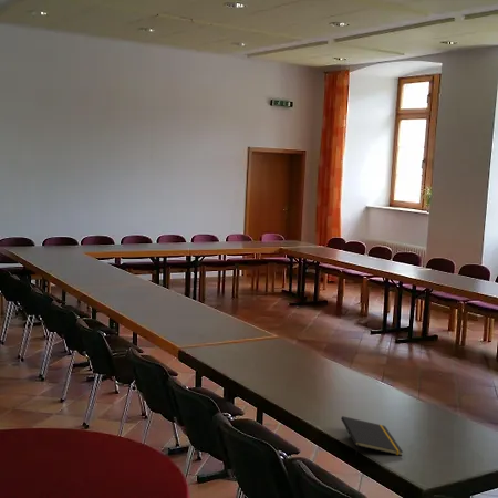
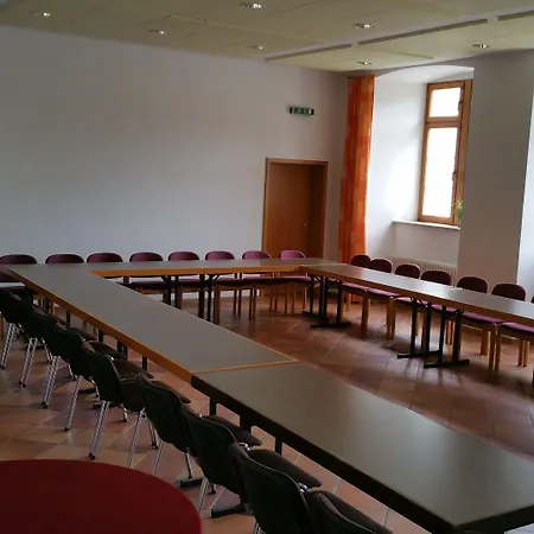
- notepad [340,415,404,457]
